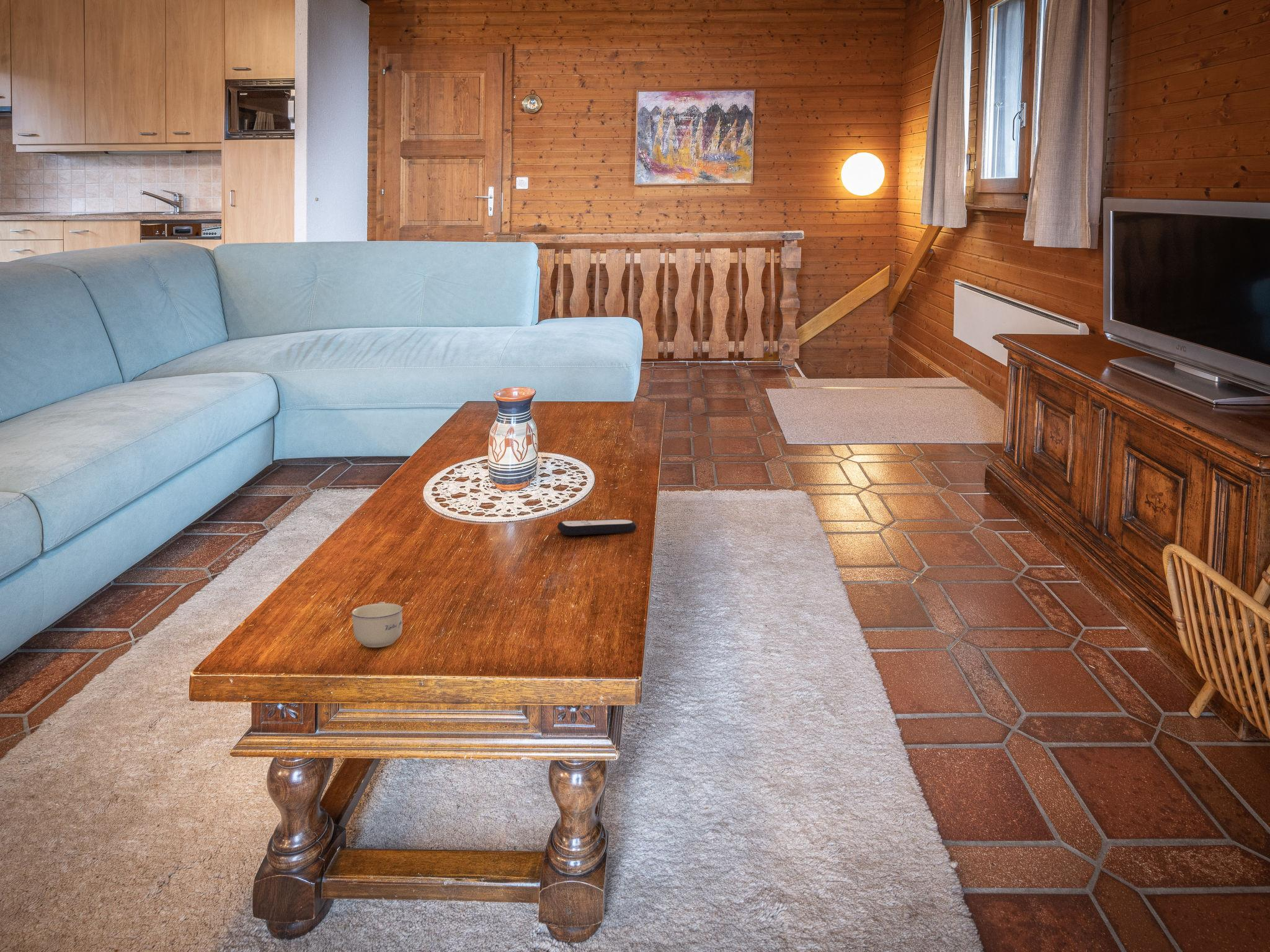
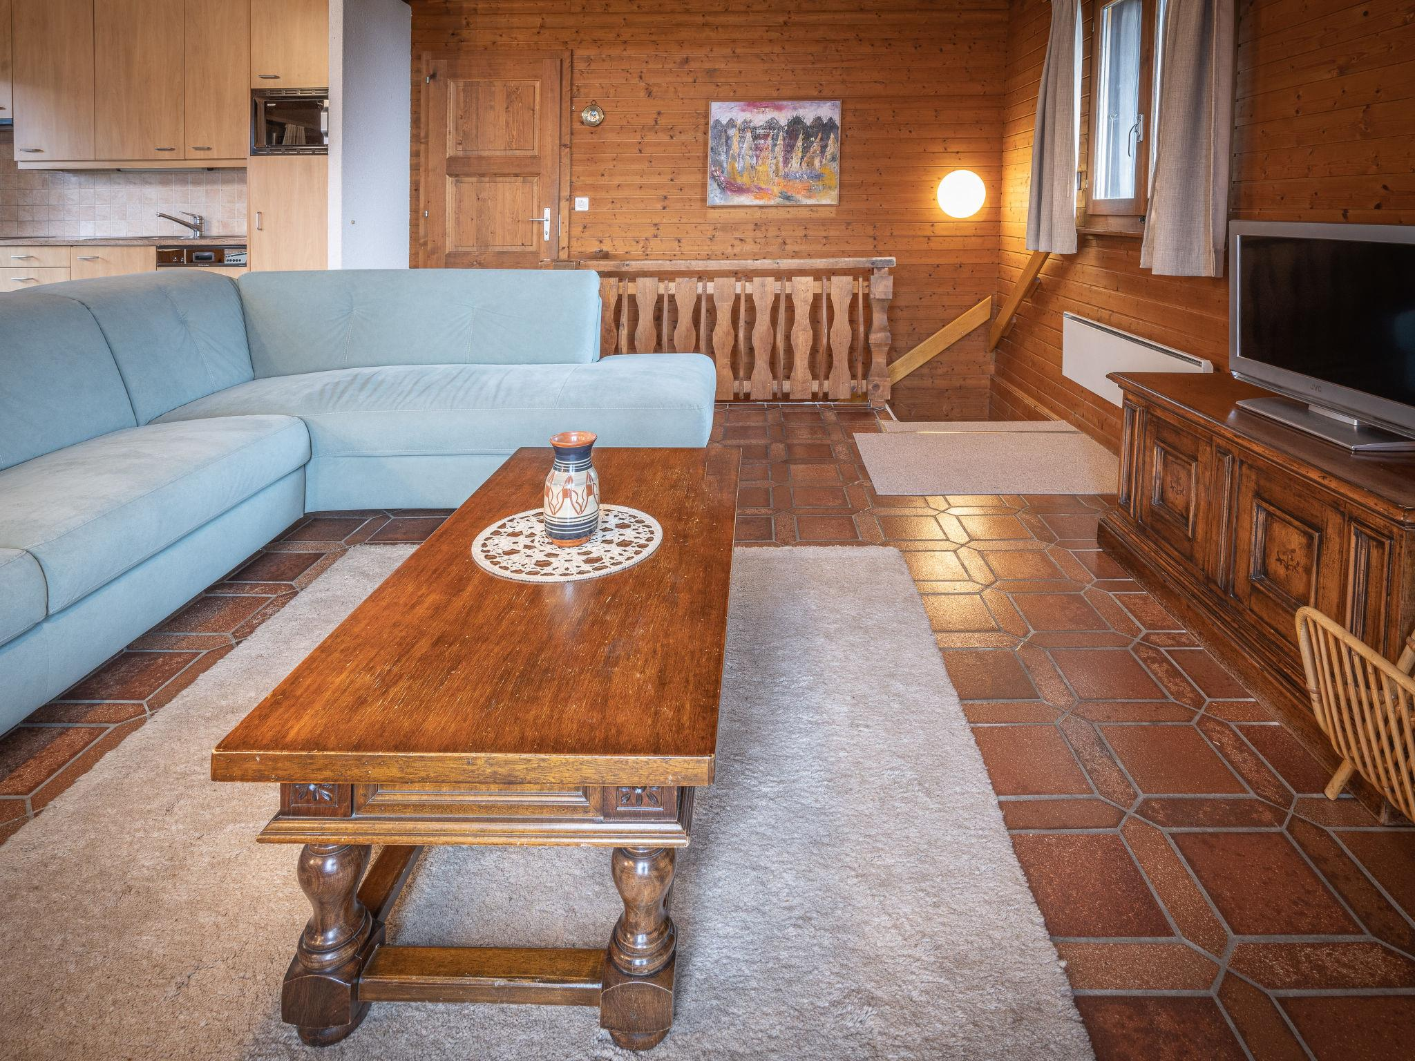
- remote control [557,519,637,536]
- cup [351,601,403,648]
